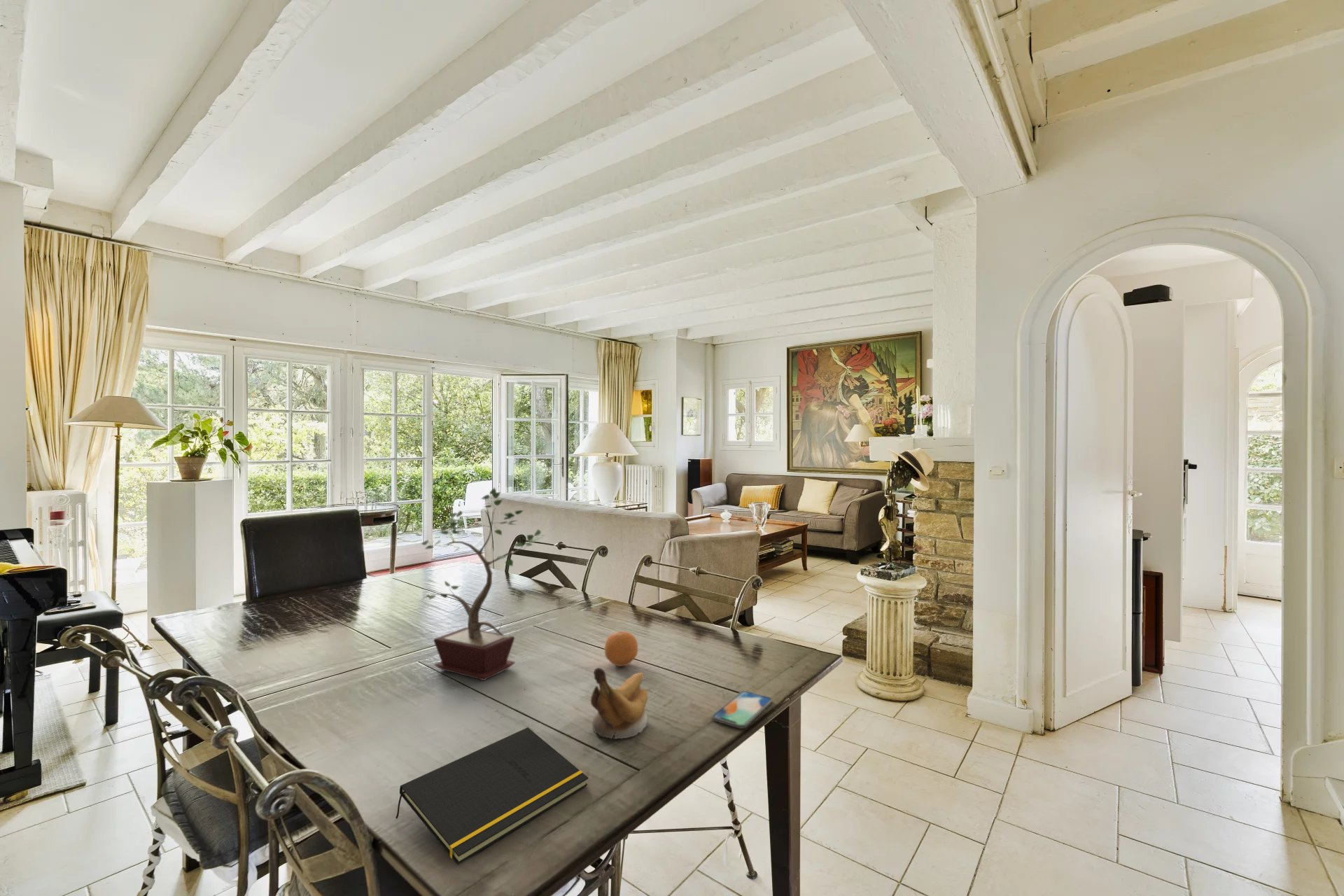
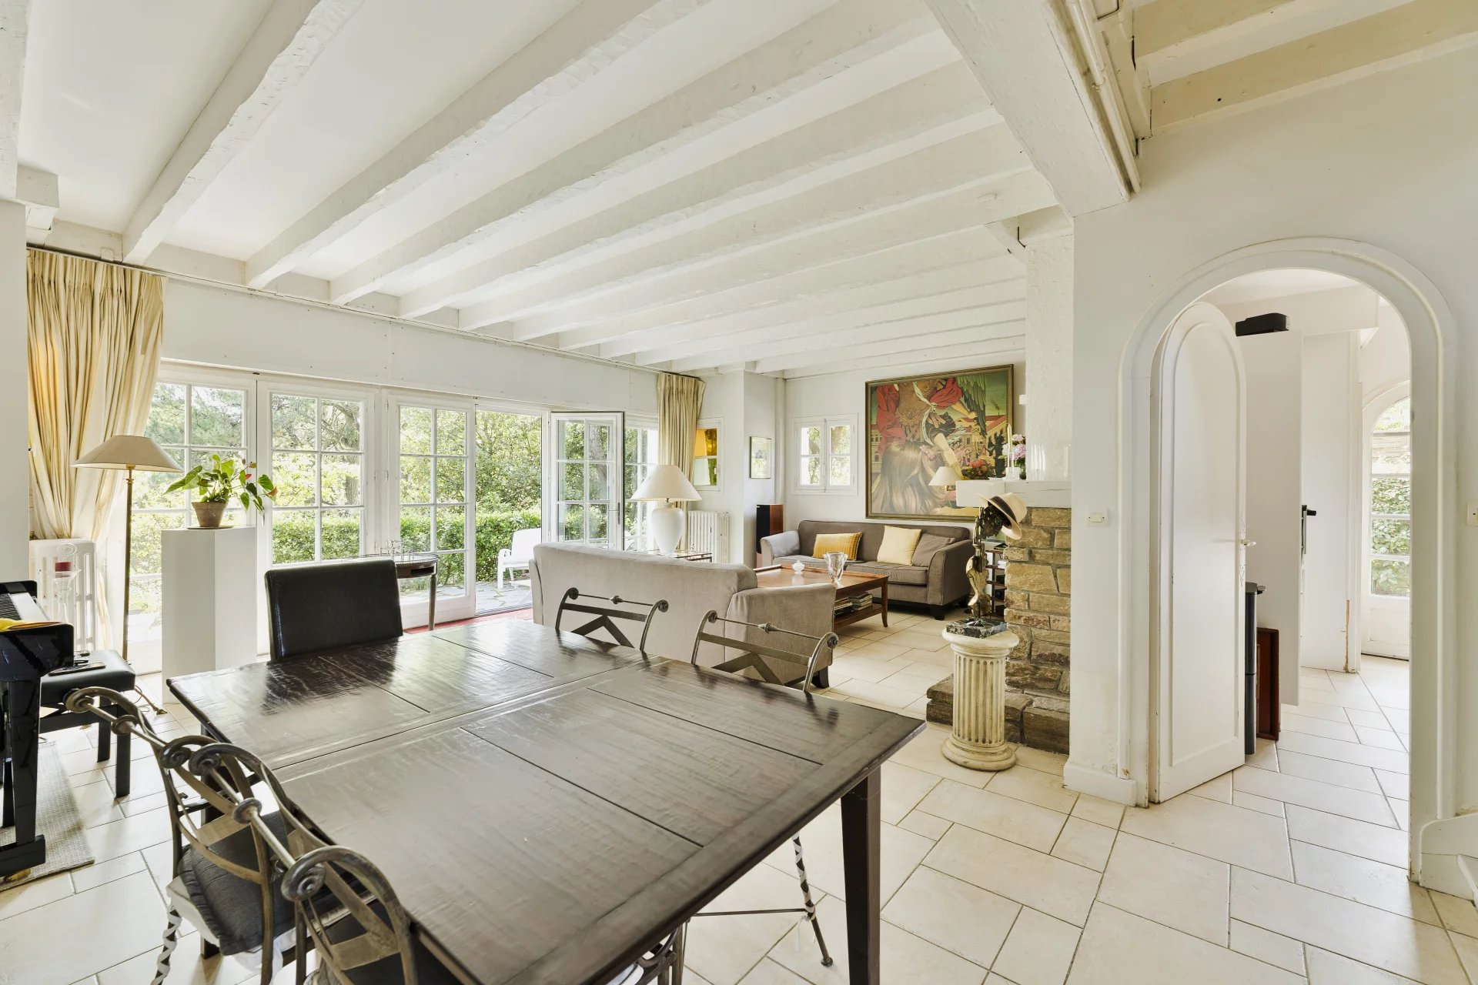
- notepad [395,727,589,865]
- fruit [604,631,638,667]
- smartphone [711,690,773,729]
- potted plant [421,487,547,681]
- banana [590,667,648,740]
